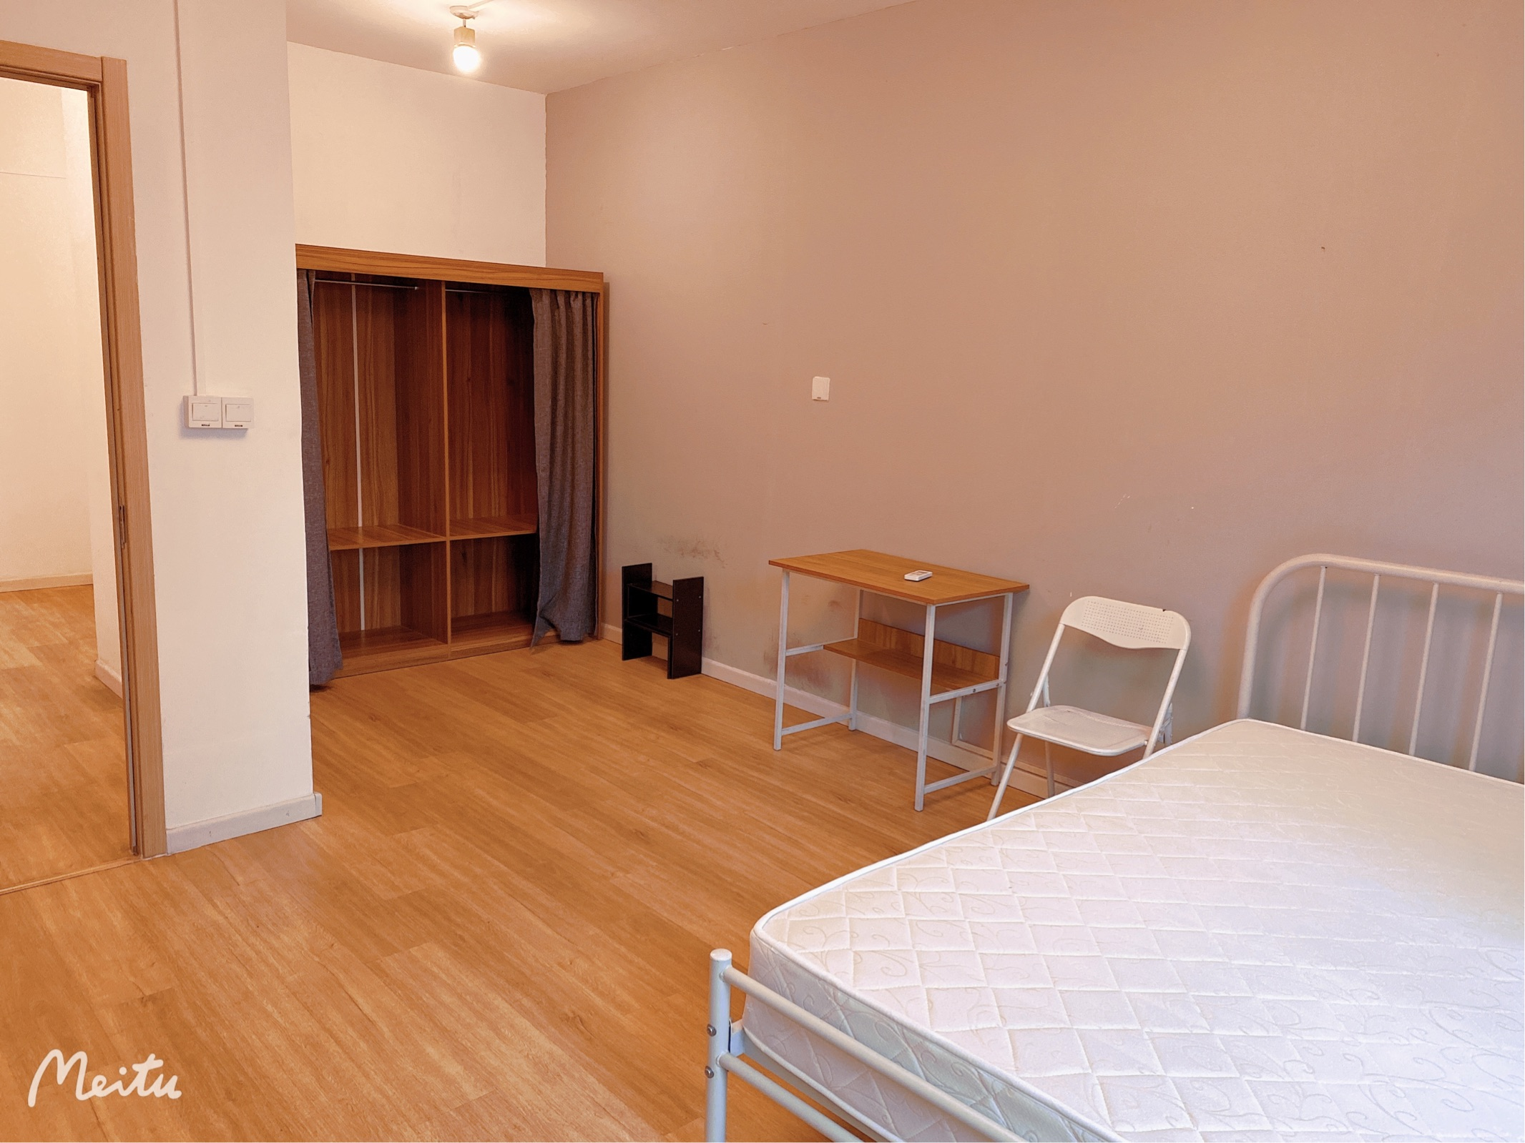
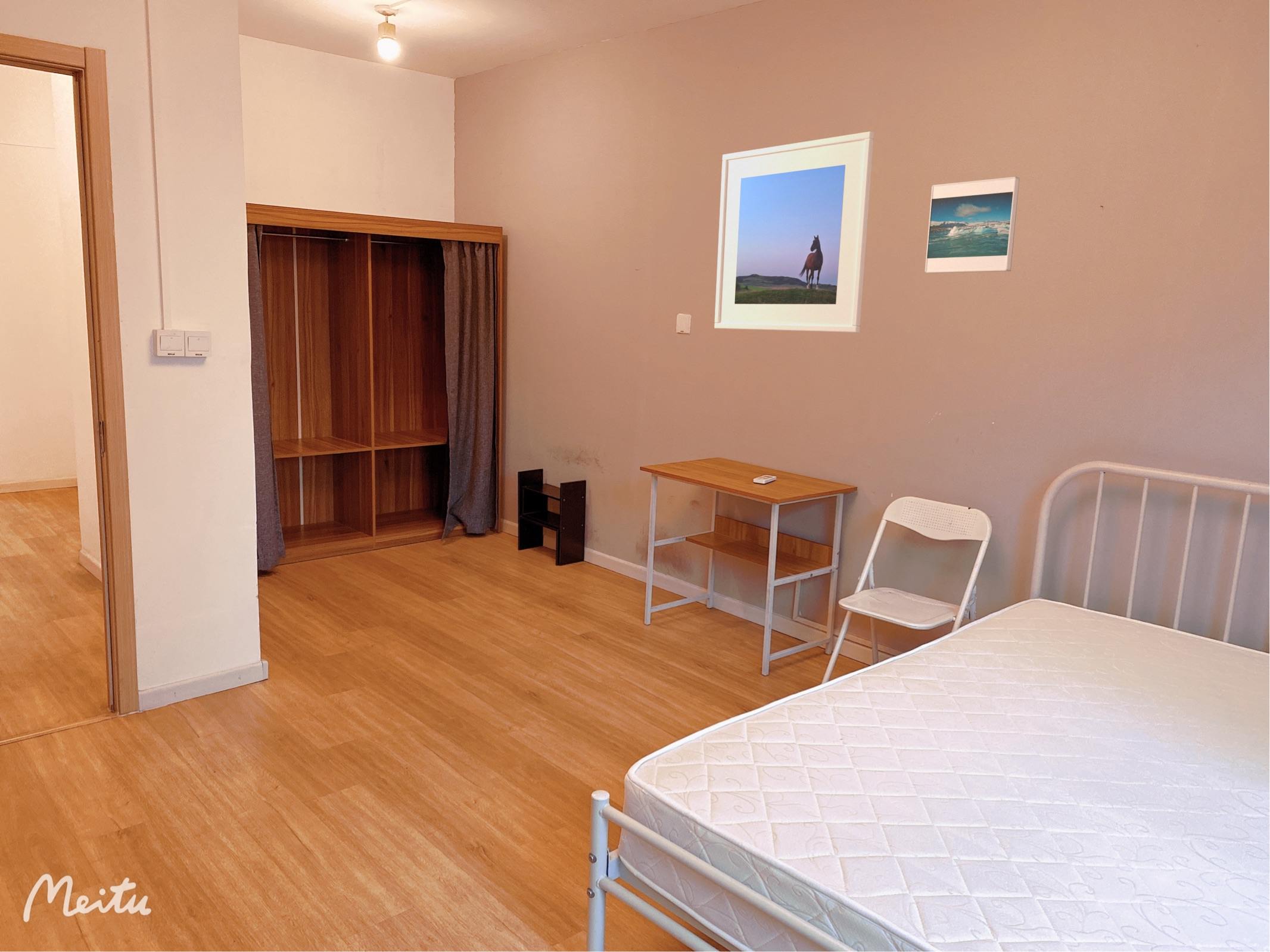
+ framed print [714,131,874,333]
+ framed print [925,176,1020,274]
